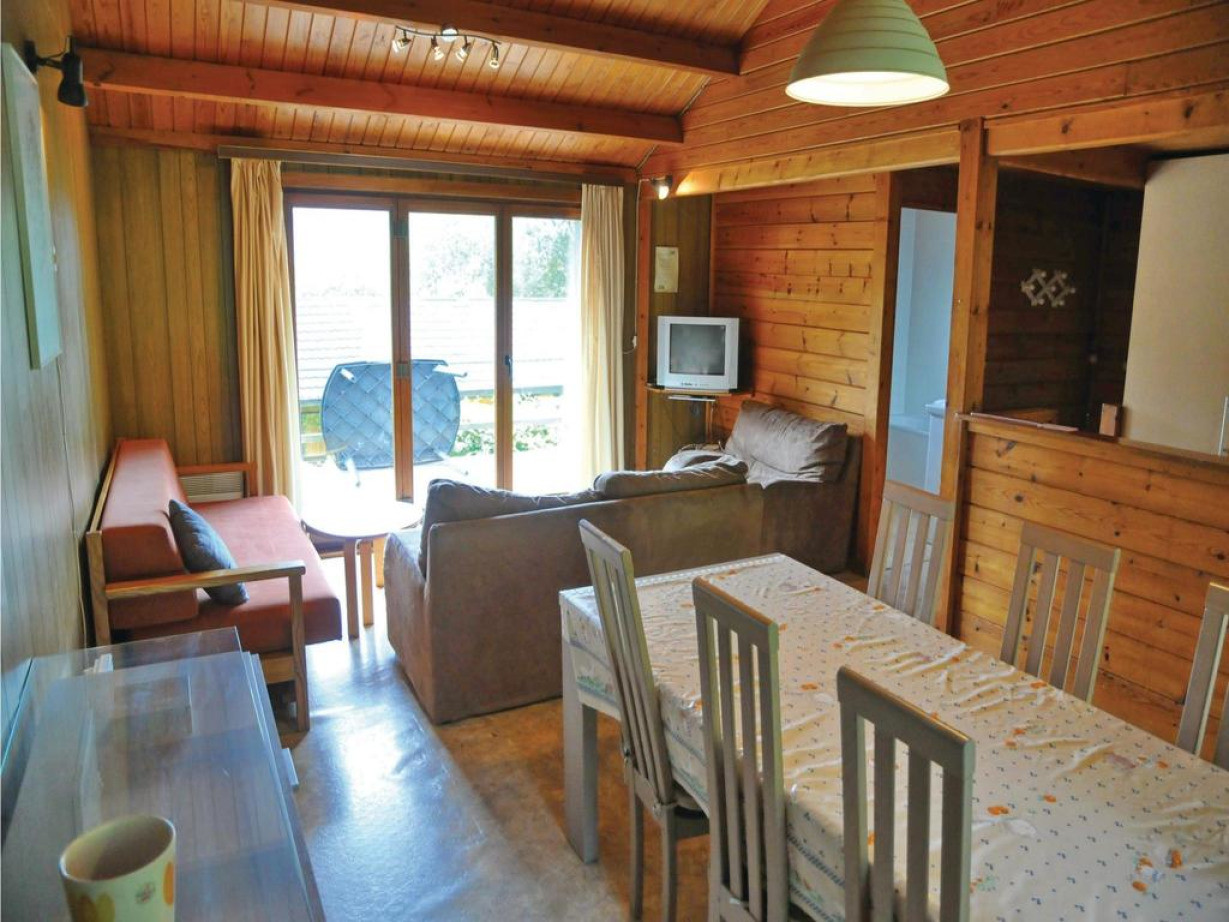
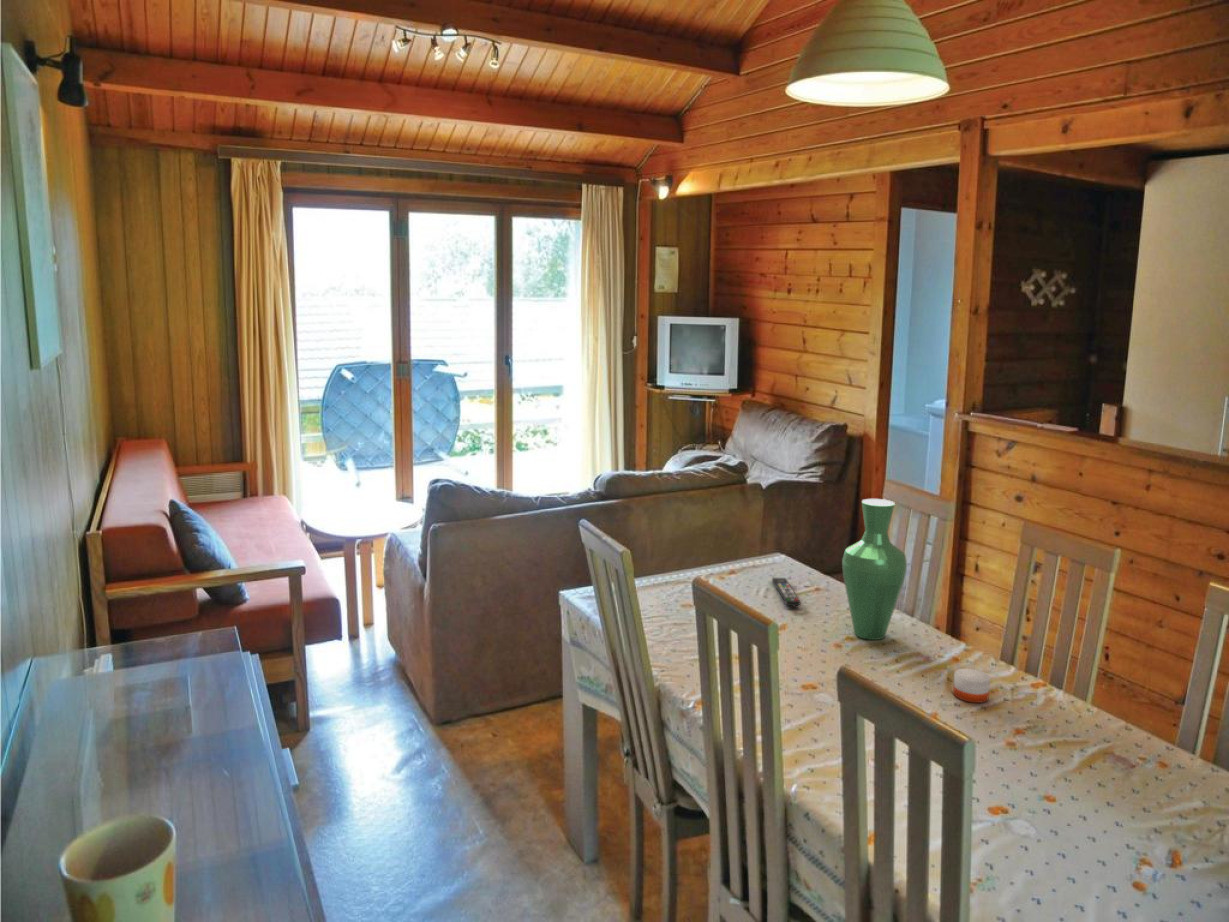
+ vase [841,498,908,641]
+ remote control [771,577,802,607]
+ candle [952,657,991,704]
